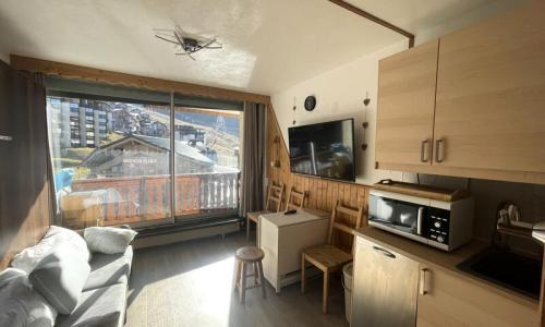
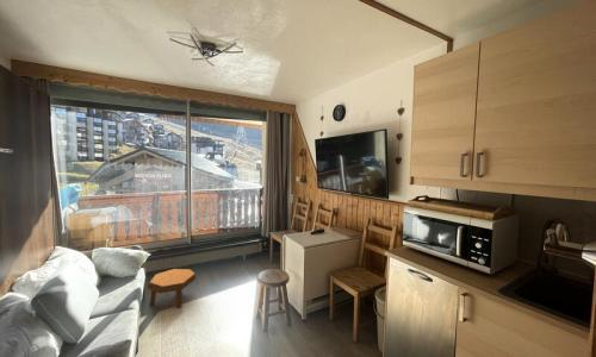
+ footstool [147,268,197,309]
